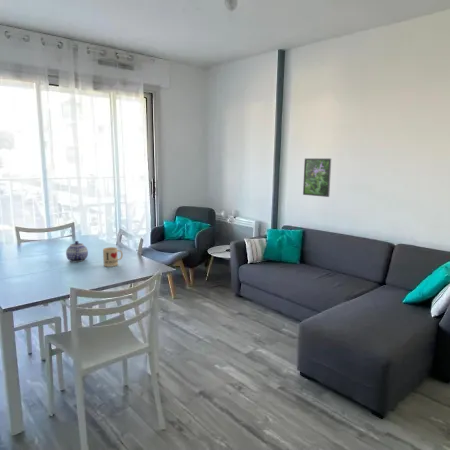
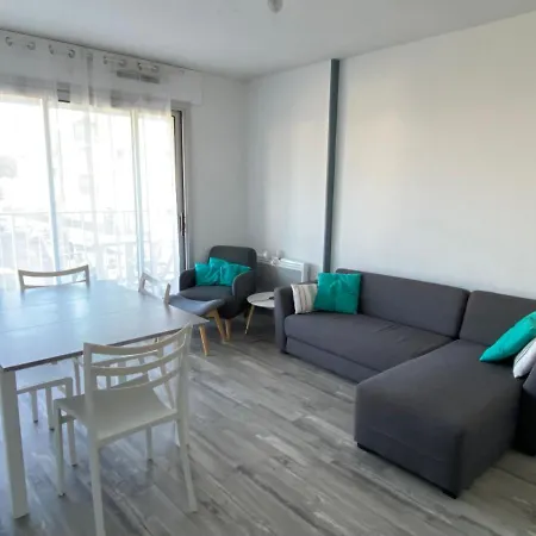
- mug [102,246,124,268]
- teapot [65,240,89,263]
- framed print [302,158,332,198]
